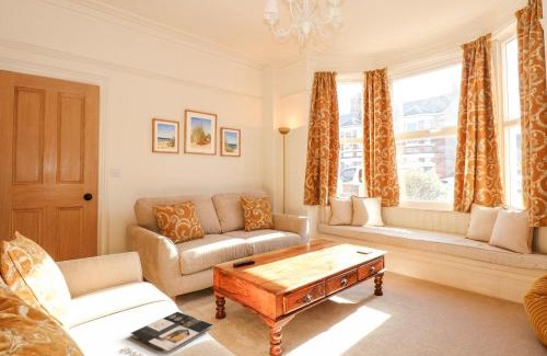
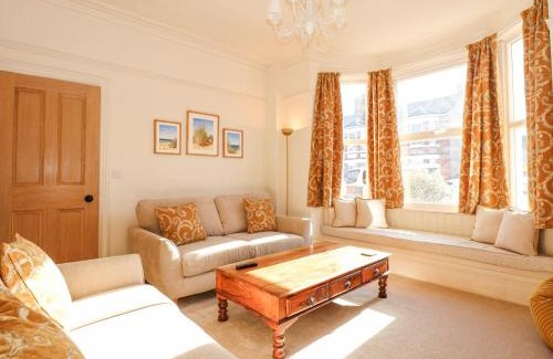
- magazine [119,311,214,356]
